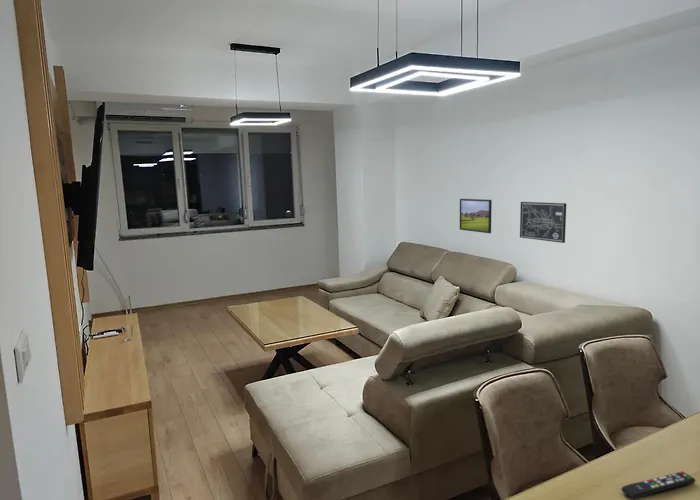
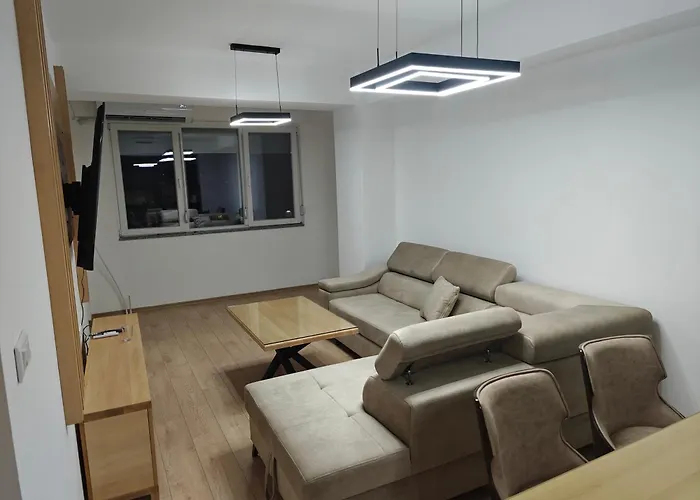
- remote control [620,470,697,500]
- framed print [459,198,493,234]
- wall art [519,201,567,244]
